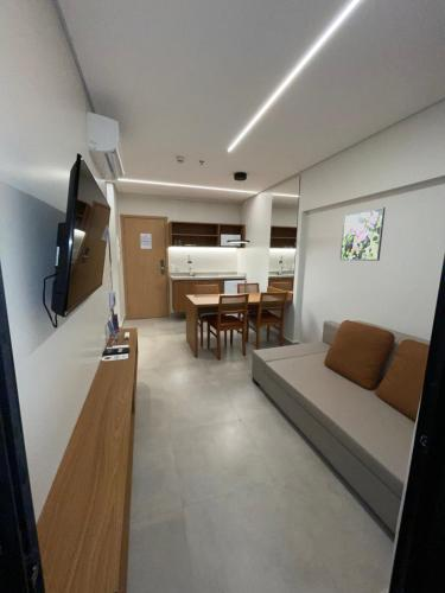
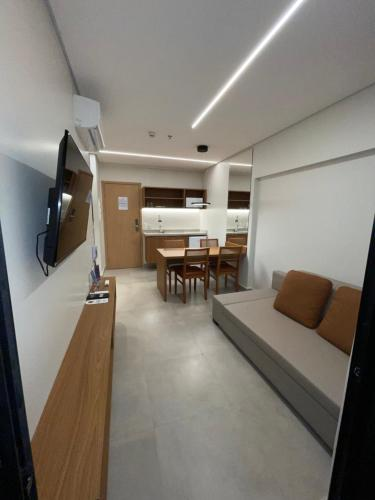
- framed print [339,206,387,262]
